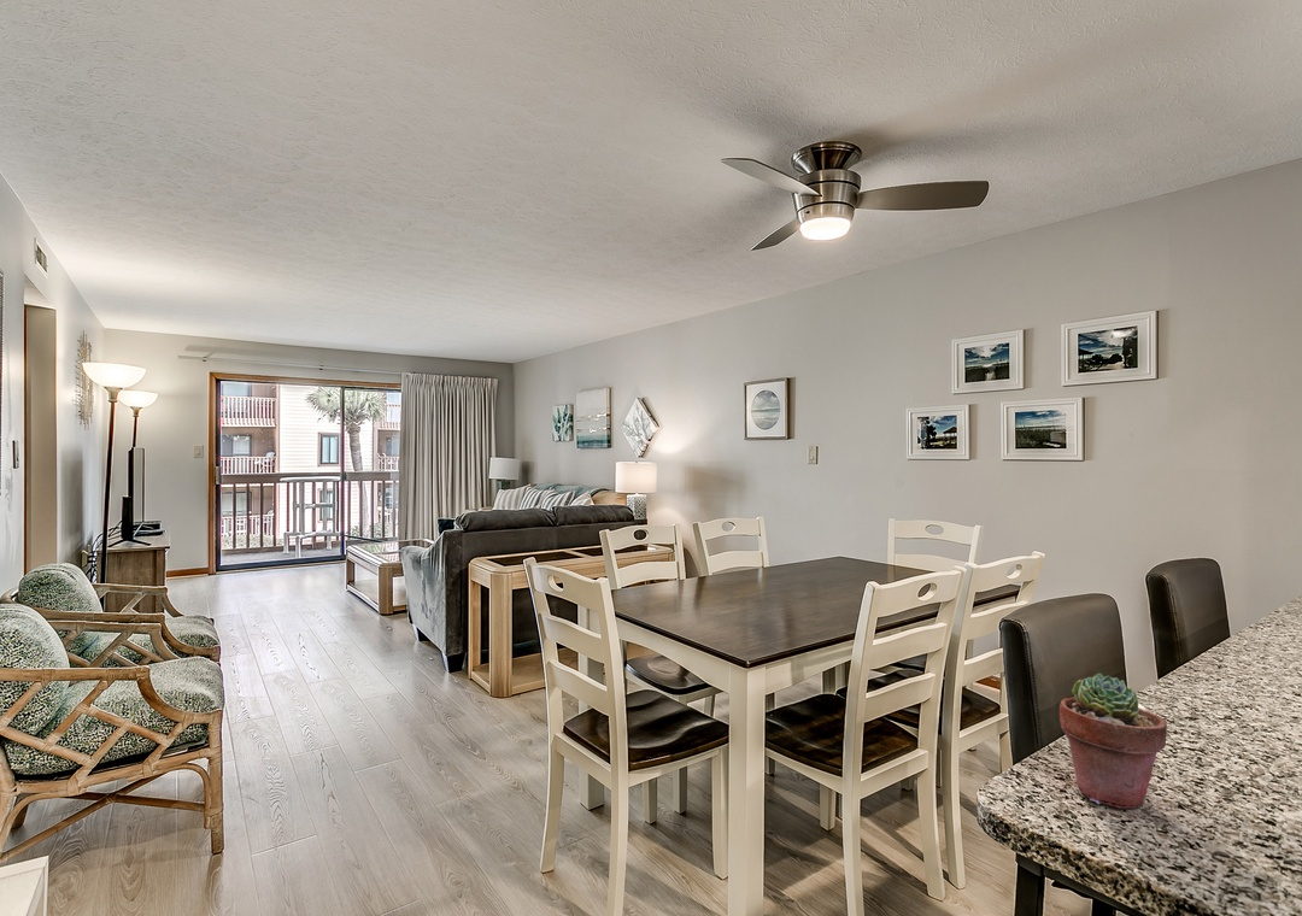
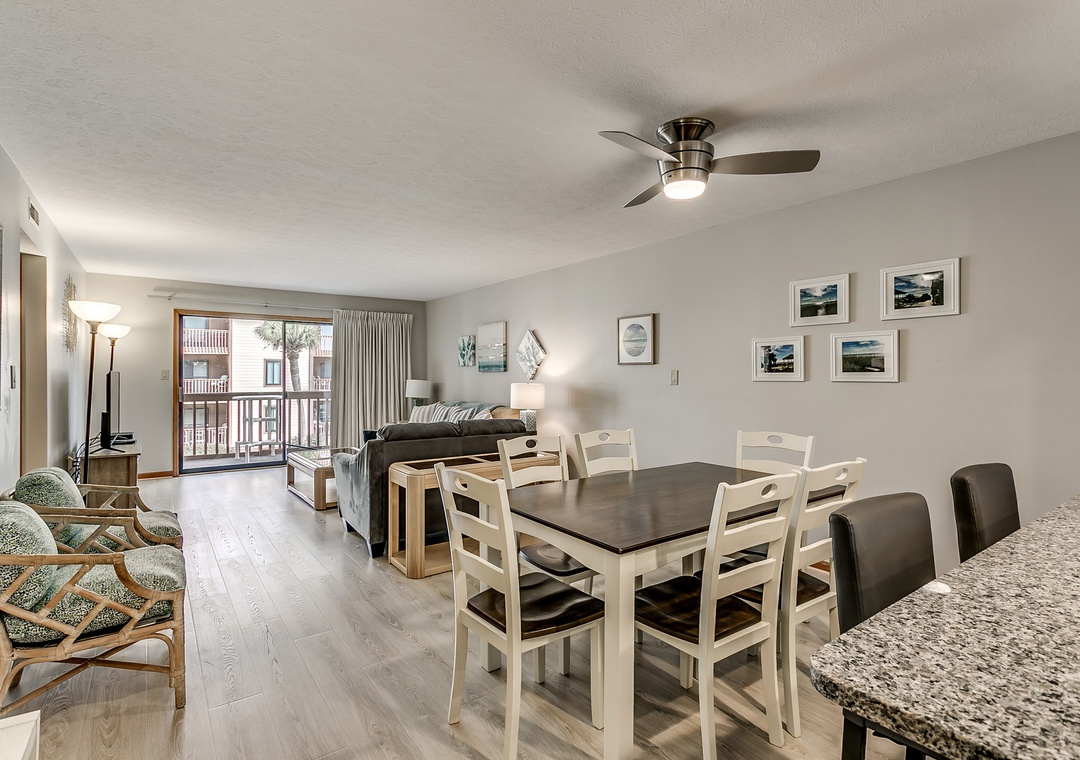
- potted succulent [1058,673,1168,810]
